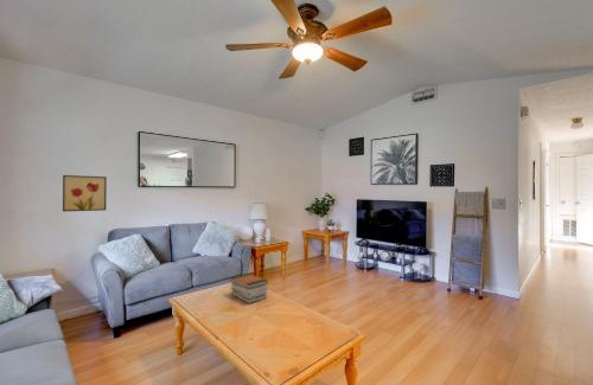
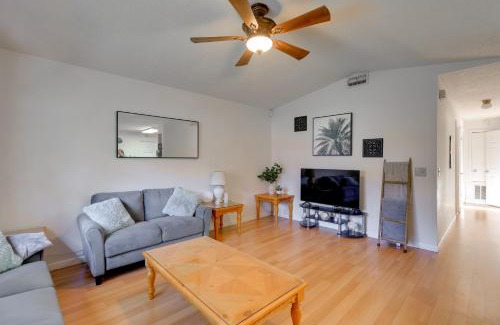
- book stack [228,272,269,304]
- wall art [62,174,108,213]
